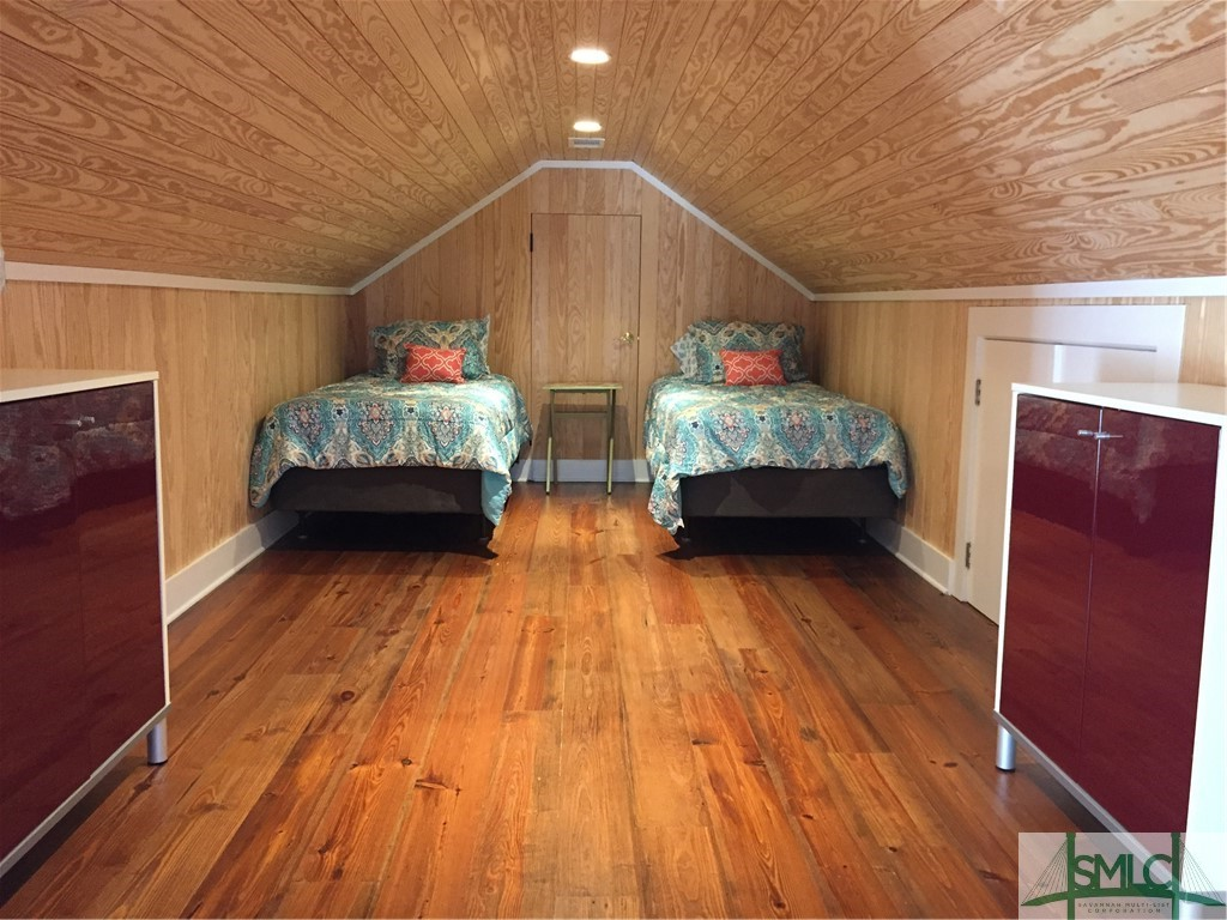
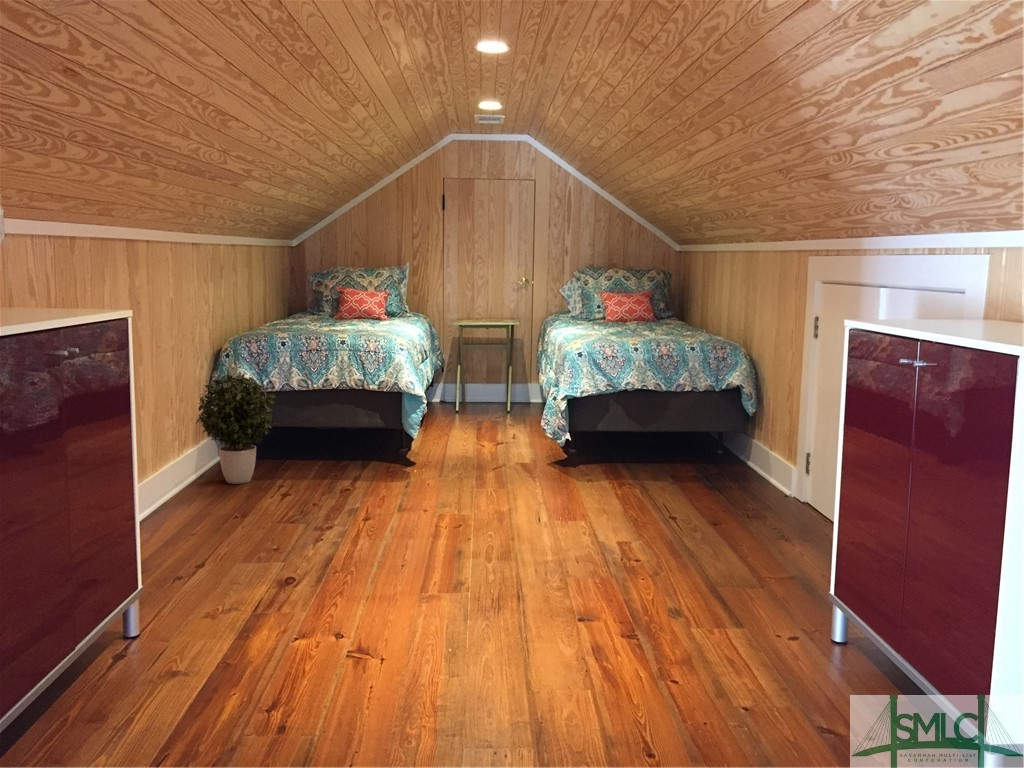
+ potted plant [195,372,277,485]
